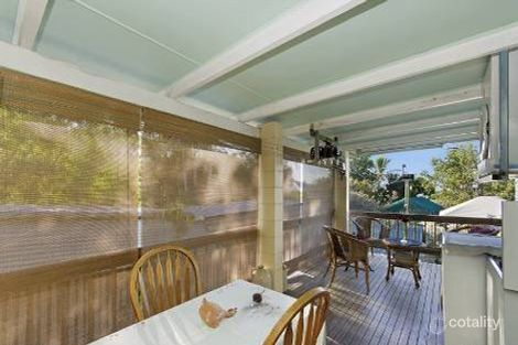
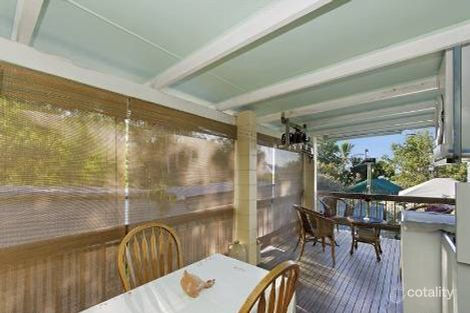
- teapot [250,285,281,311]
